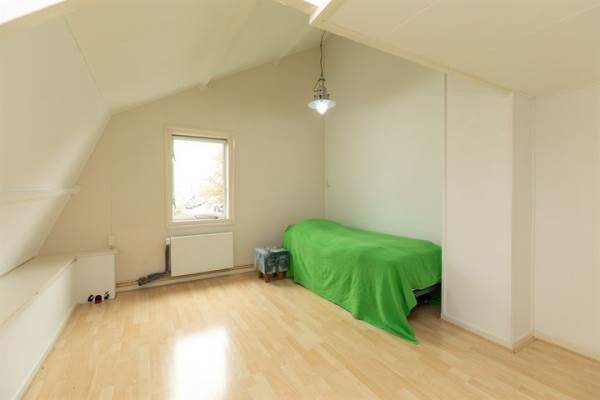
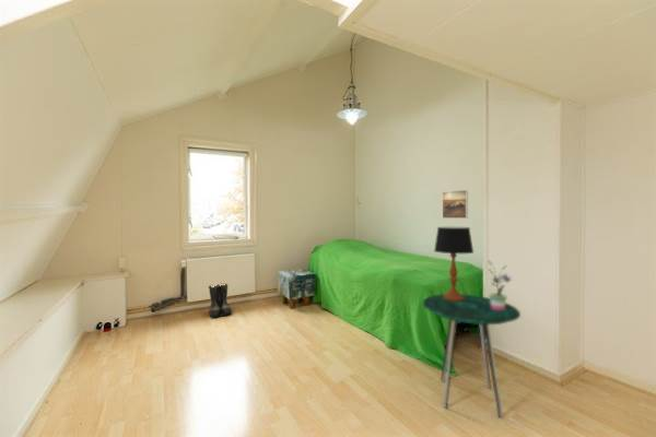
+ table lamp [433,226,475,302]
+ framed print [442,189,469,220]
+ side table [421,293,522,418]
+ potted plant [487,259,515,310]
+ boots [208,283,233,318]
